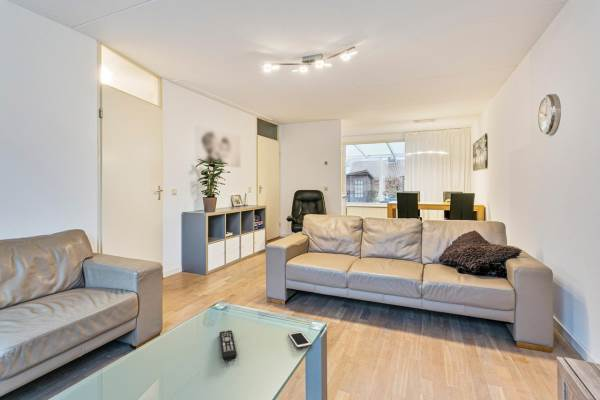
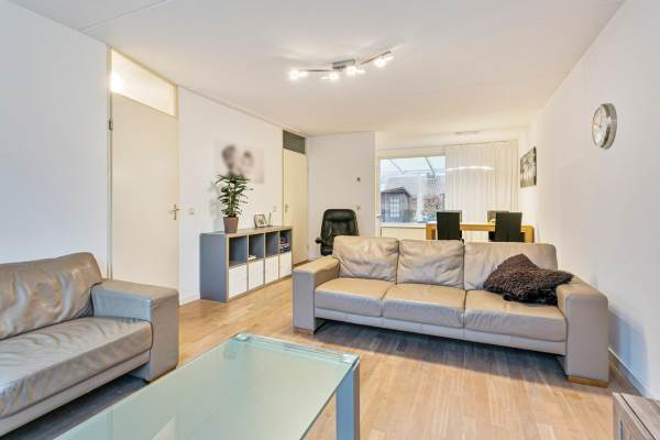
- cell phone [287,330,312,350]
- remote control [218,330,238,362]
